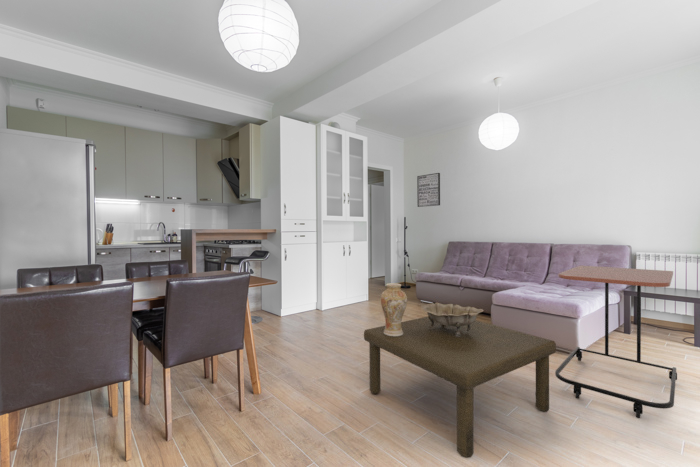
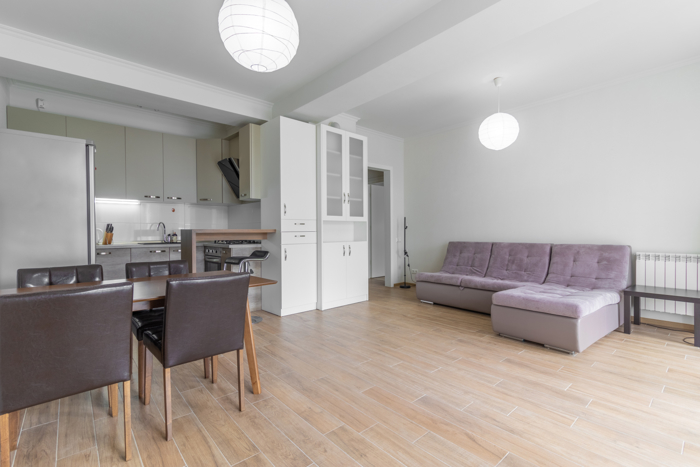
- decorative bowl [419,302,485,337]
- wall art [416,172,441,208]
- coffee table [363,316,557,459]
- vase [380,282,408,336]
- side table [554,265,678,419]
